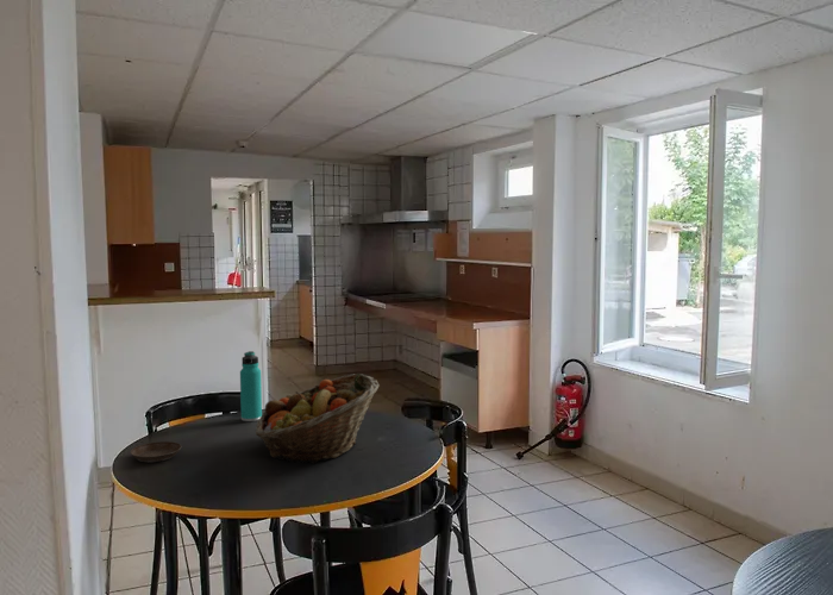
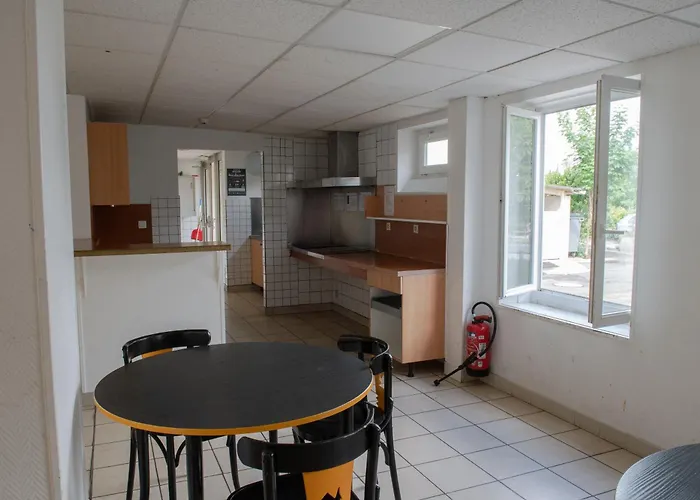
- saucer [129,440,182,463]
- thermos bottle [239,350,263,422]
- fruit basket [255,372,381,465]
